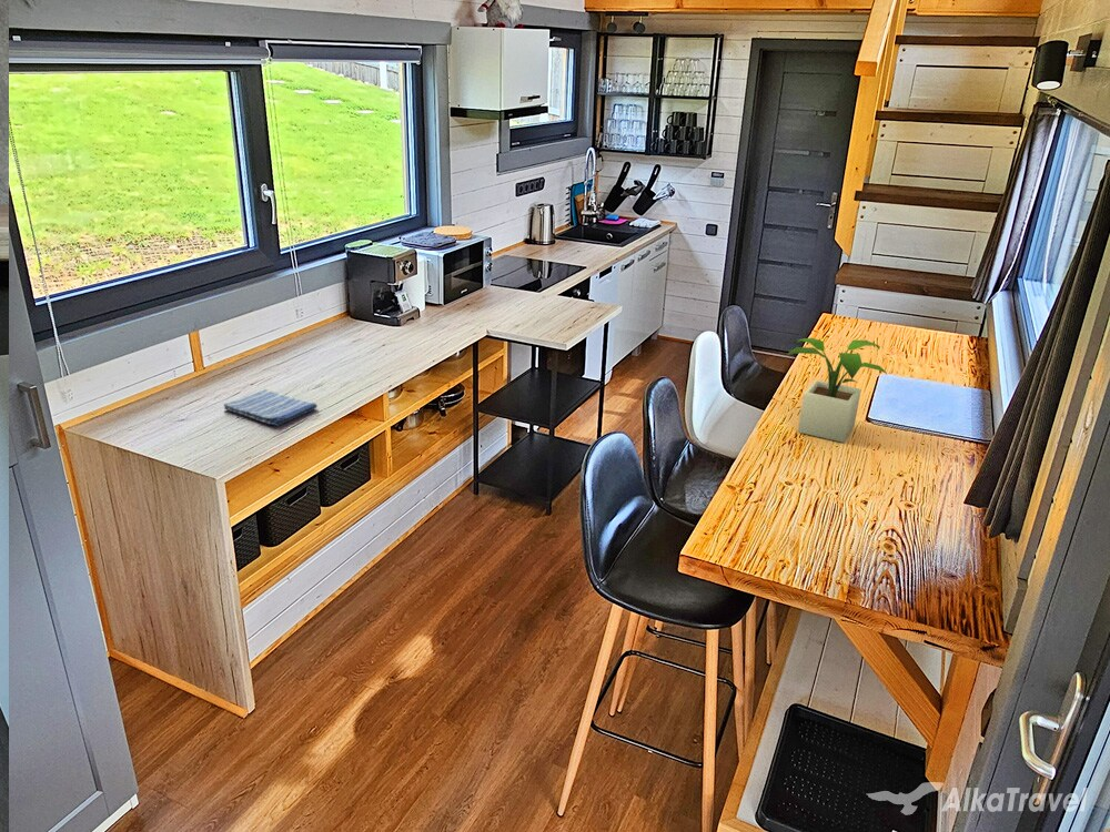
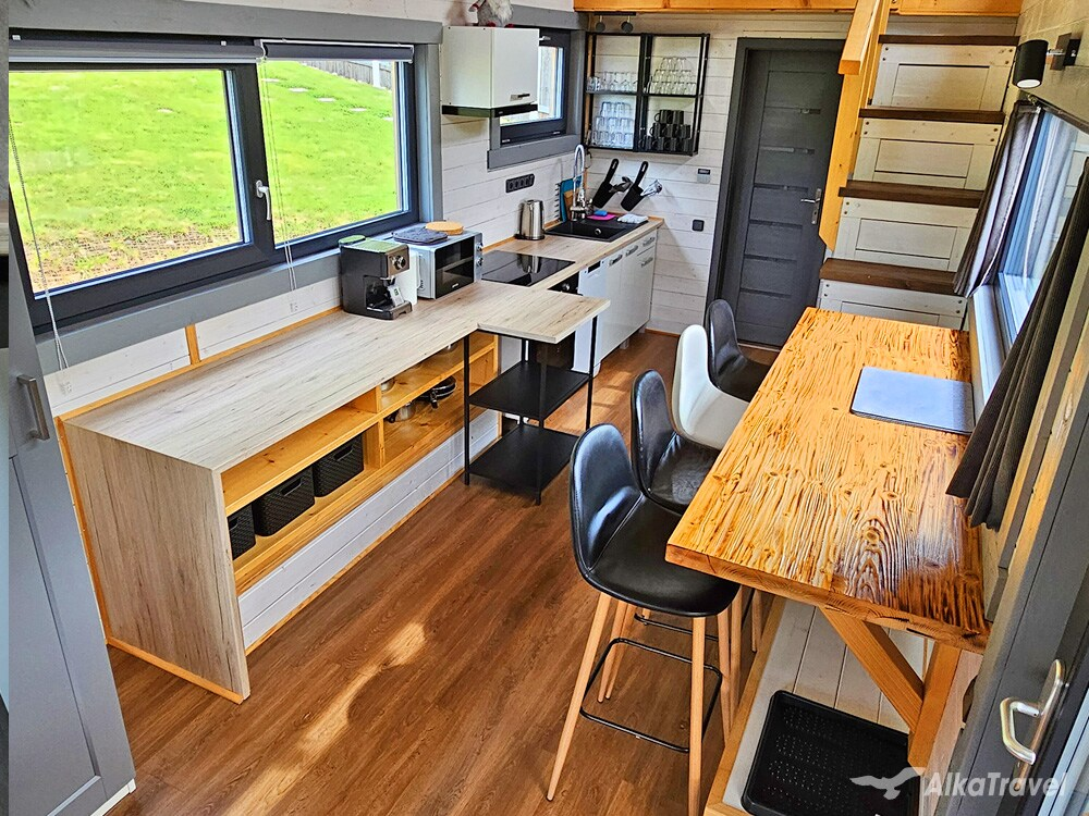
- dish towel [222,388,319,427]
- potted plant [786,337,888,444]
